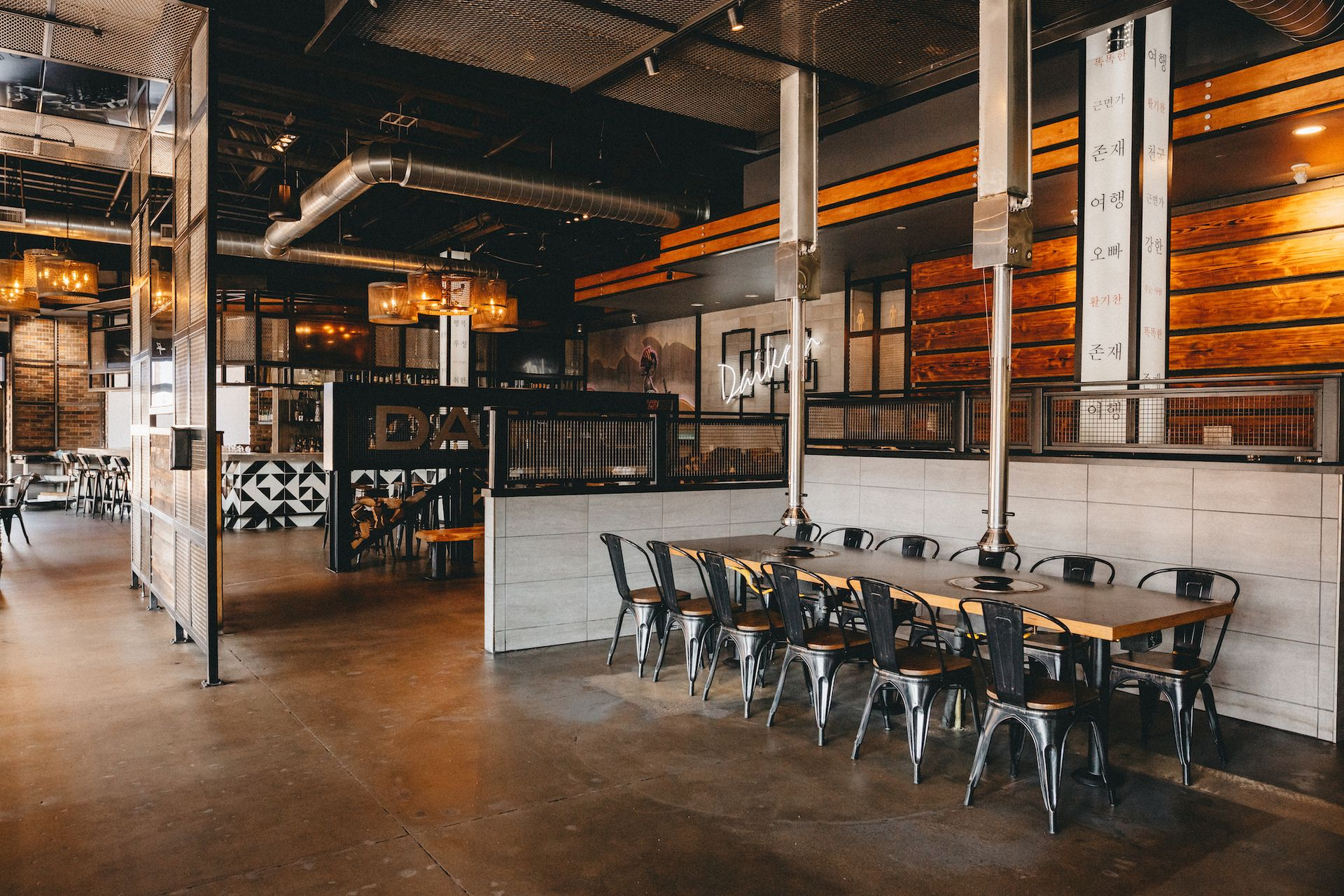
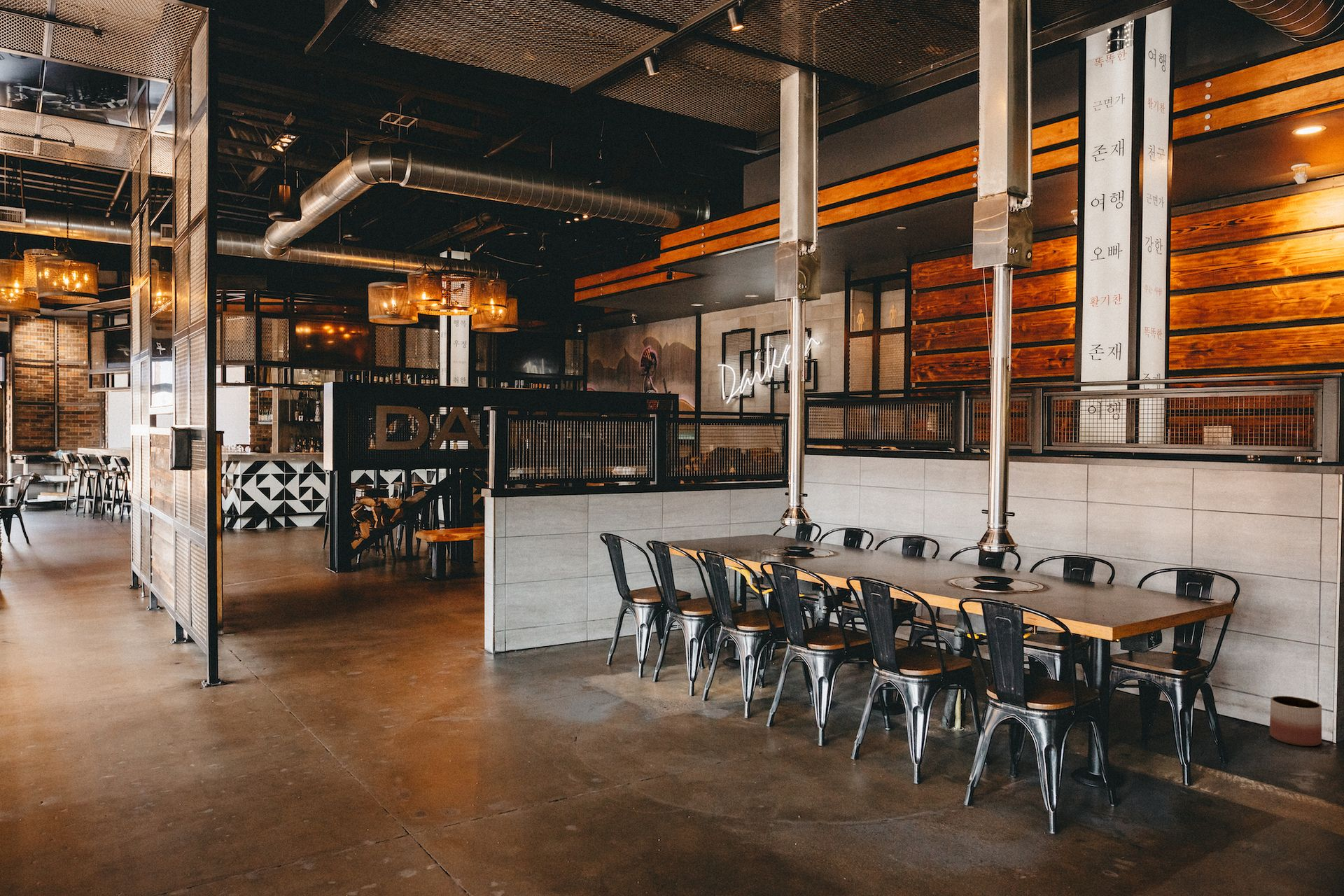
+ planter [1269,695,1322,747]
